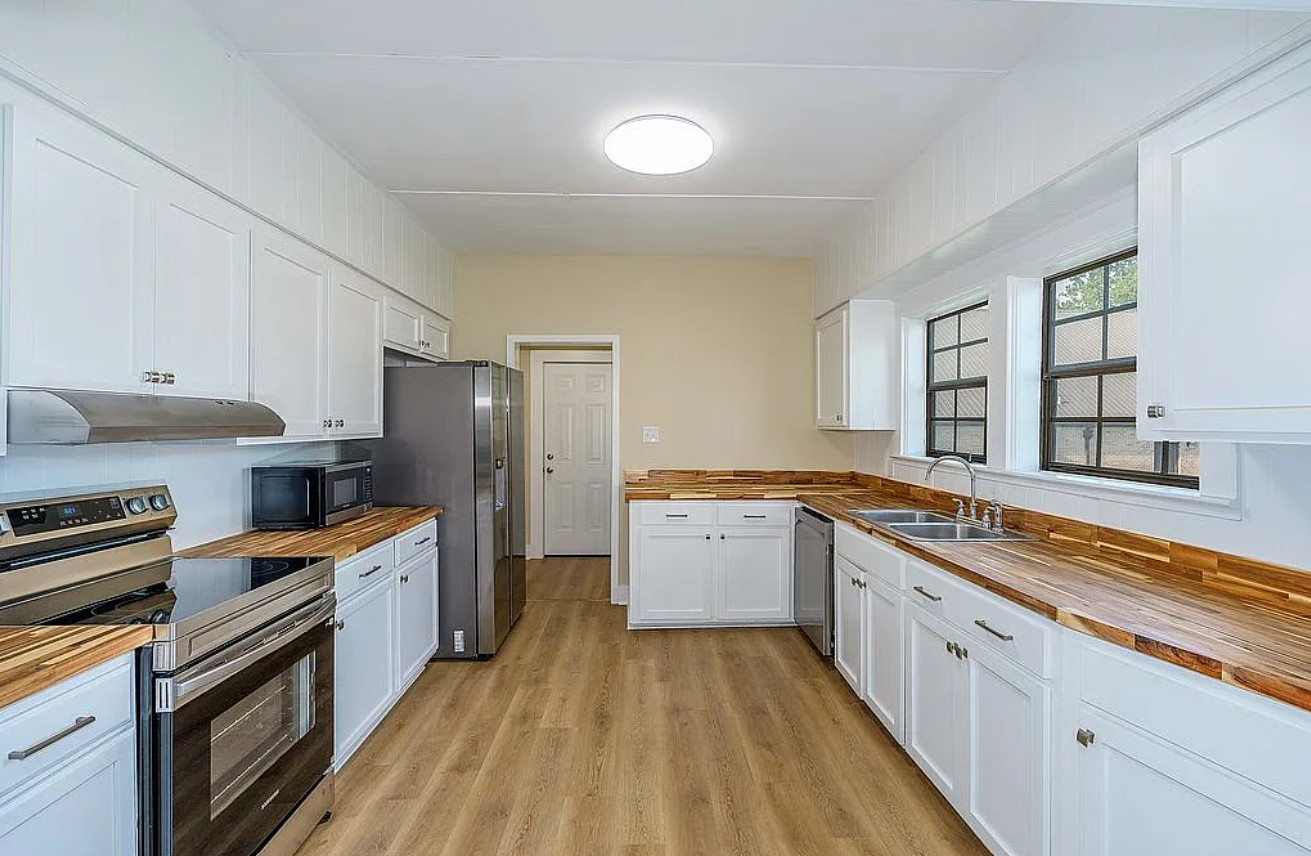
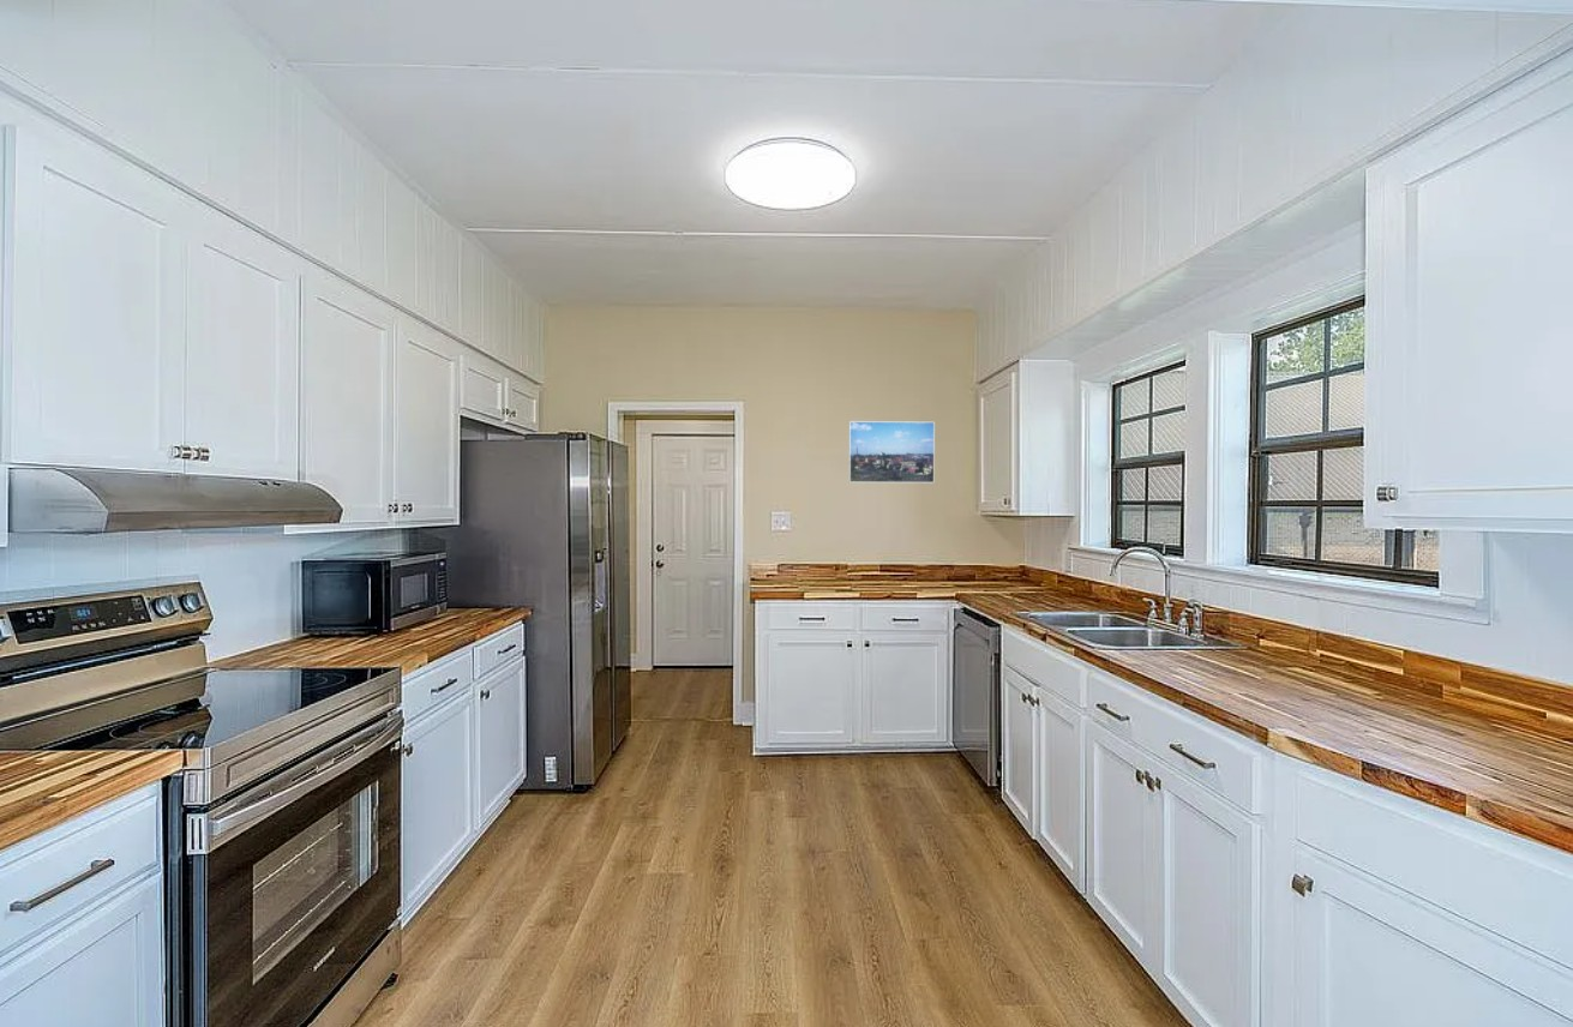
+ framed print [848,420,936,484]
